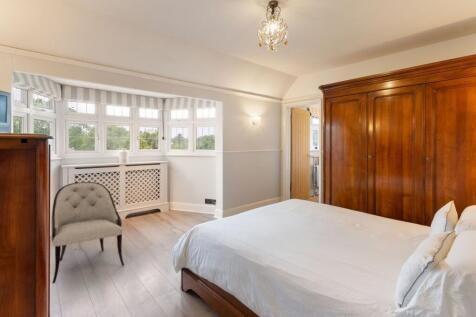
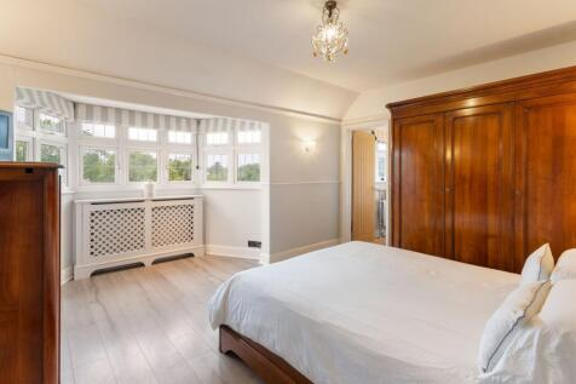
- armchair [50,181,125,285]
